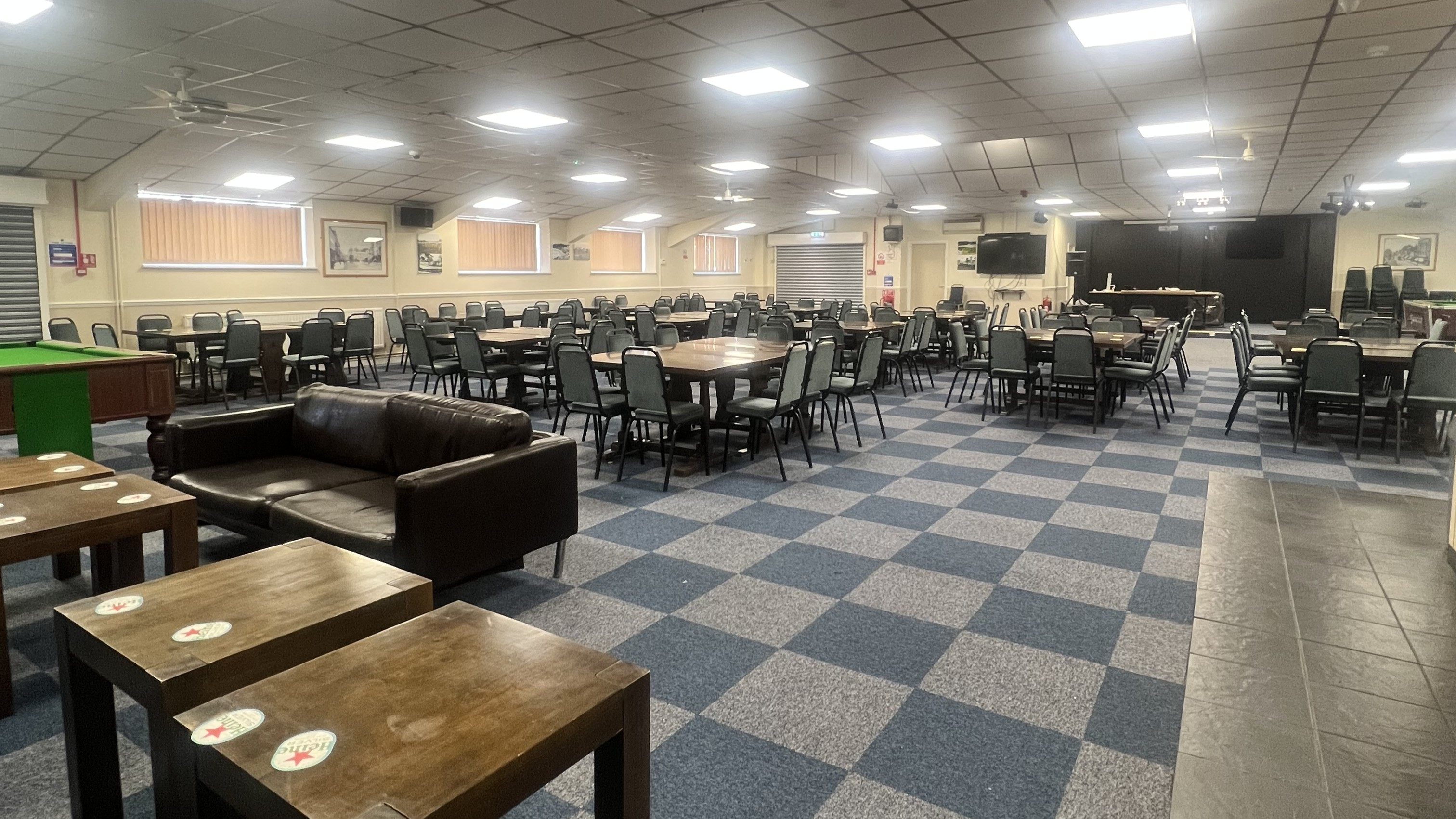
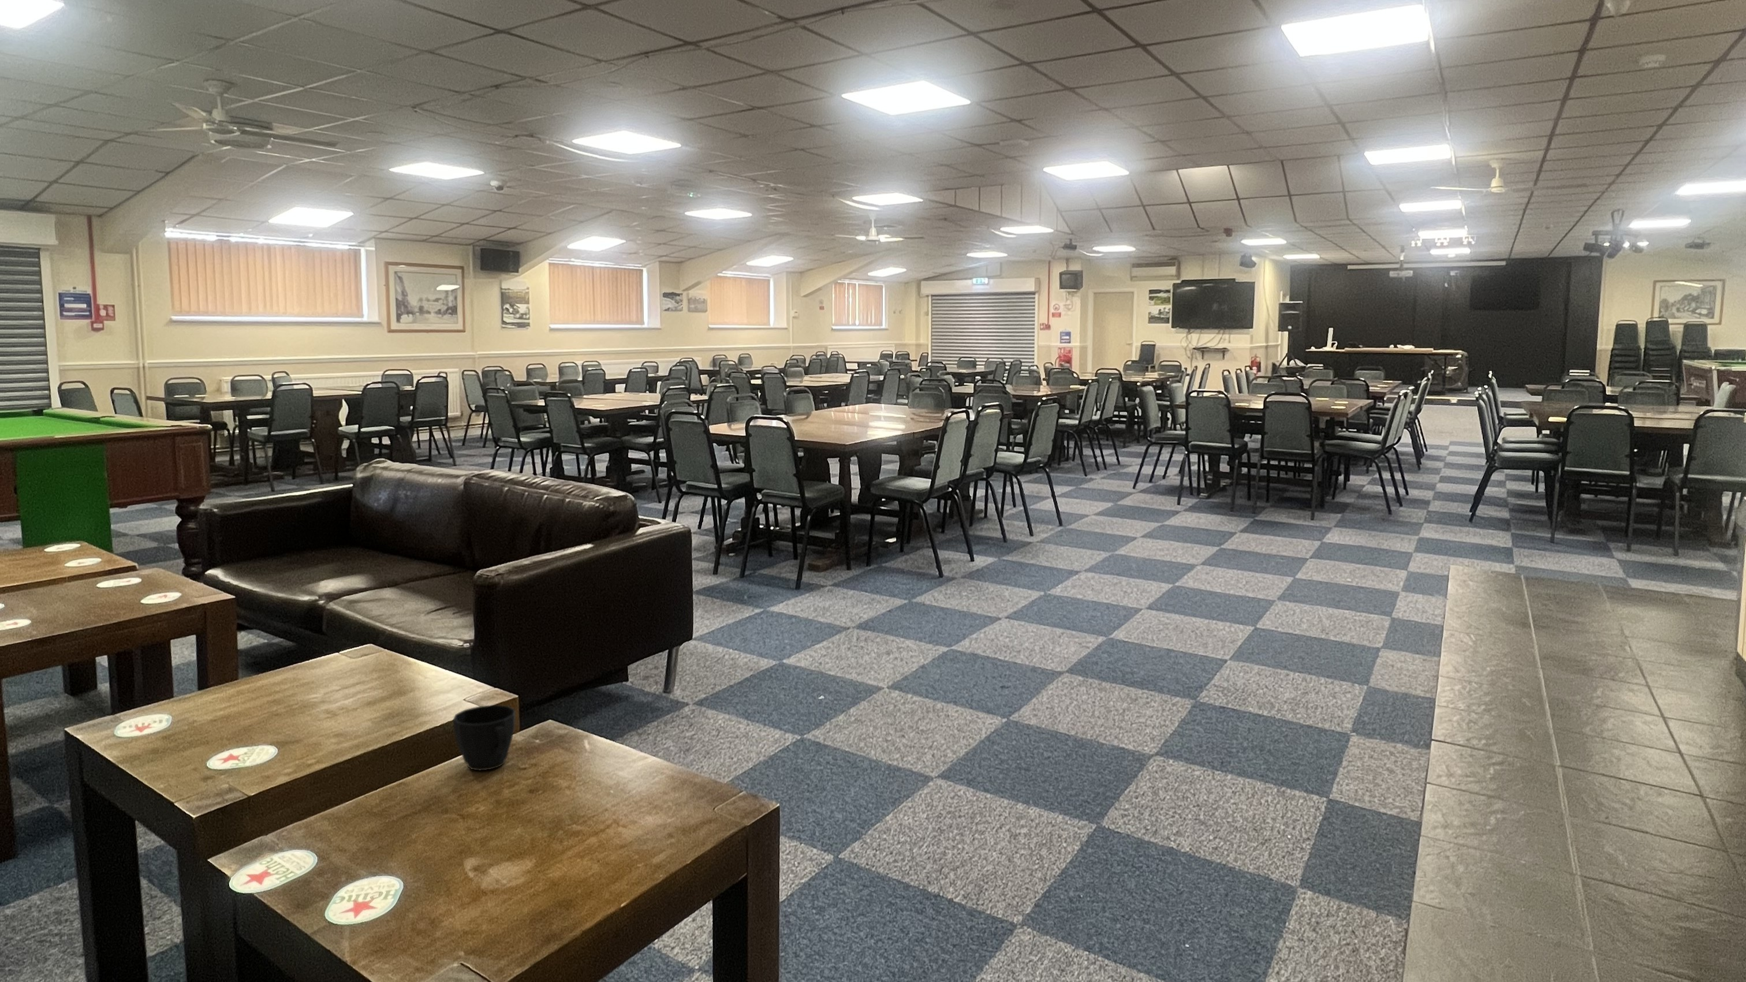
+ cup [452,704,516,771]
